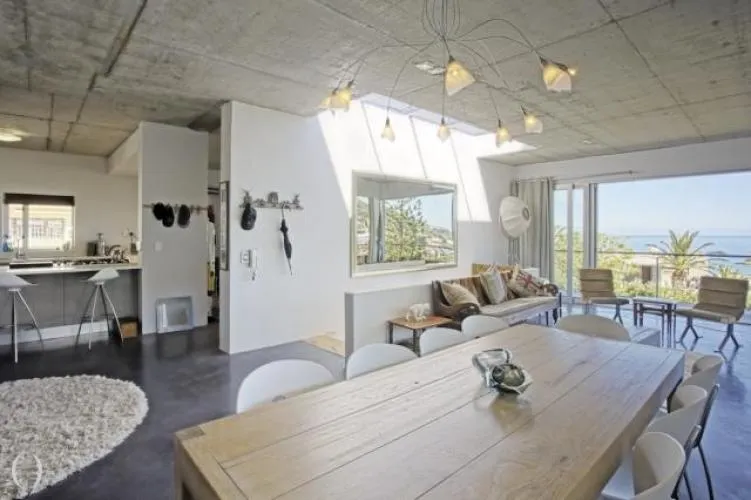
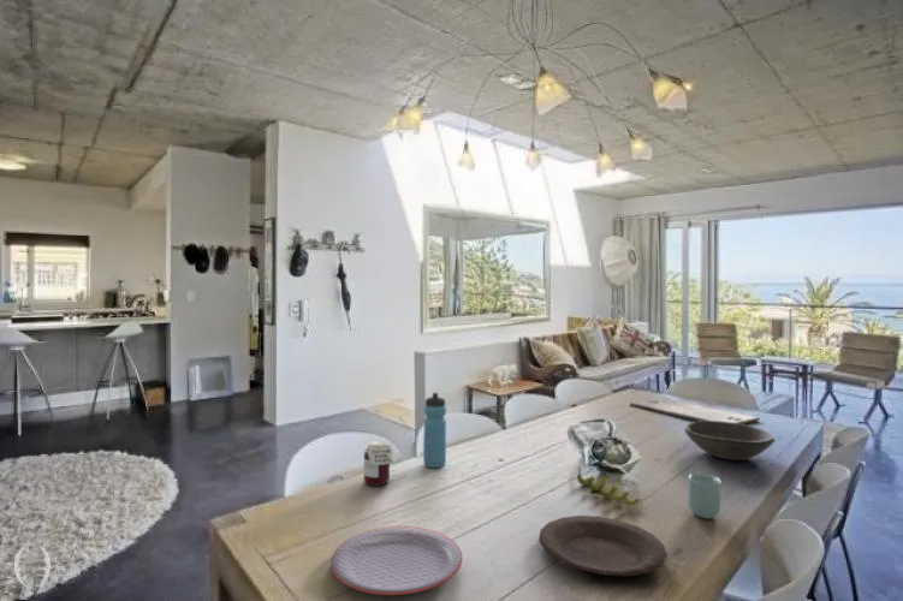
+ banana [576,468,641,507]
+ plate [537,514,669,577]
+ jar [363,440,398,487]
+ cup [687,472,723,519]
+ plate [329,525,464,596]
+ bowl [684,421,776,462]
+ cutting board [629,397,760,424]
+ water bottle [422,392,447,469]
